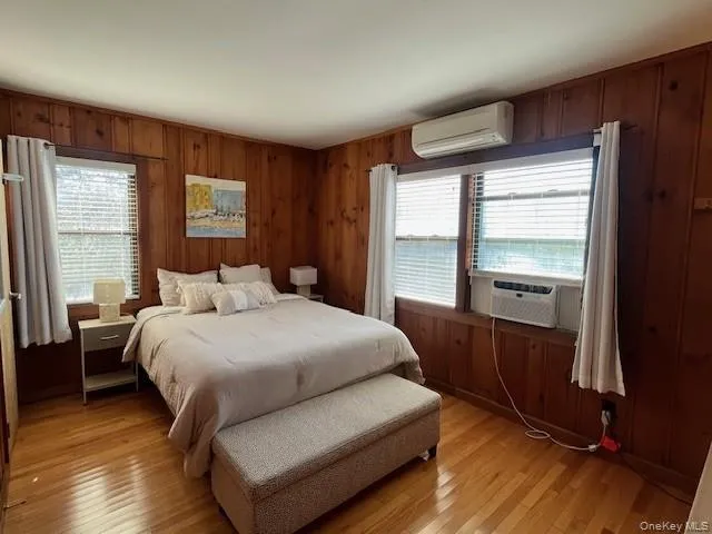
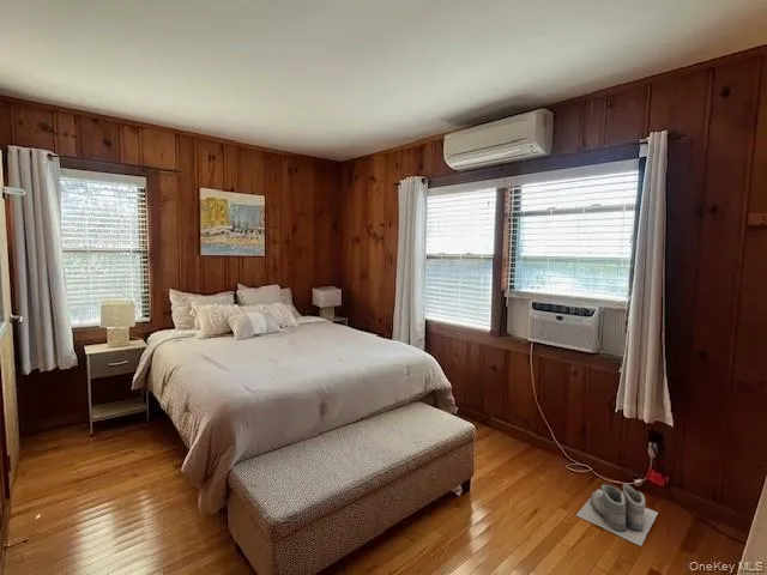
+ boots [575,482,659,547]
